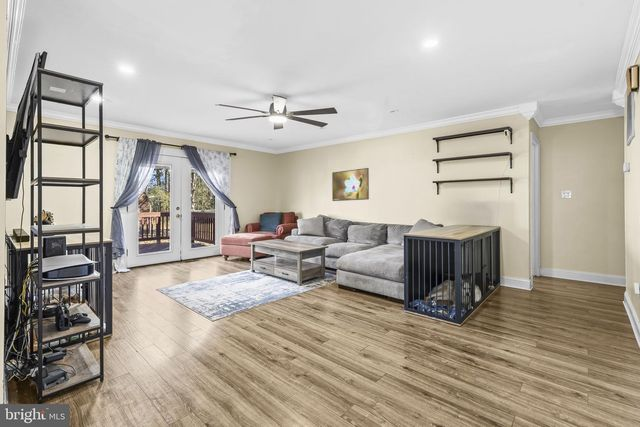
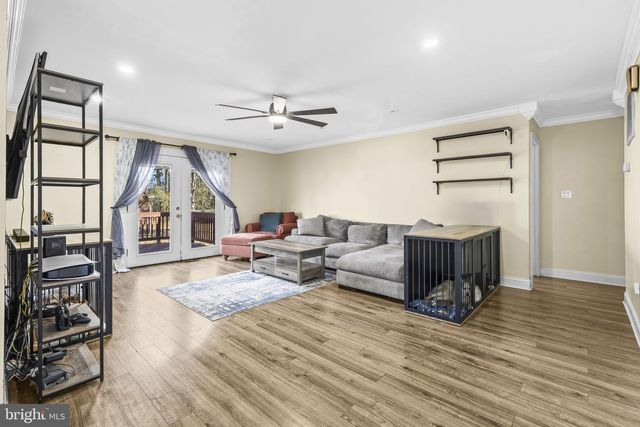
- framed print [331,167,370,202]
